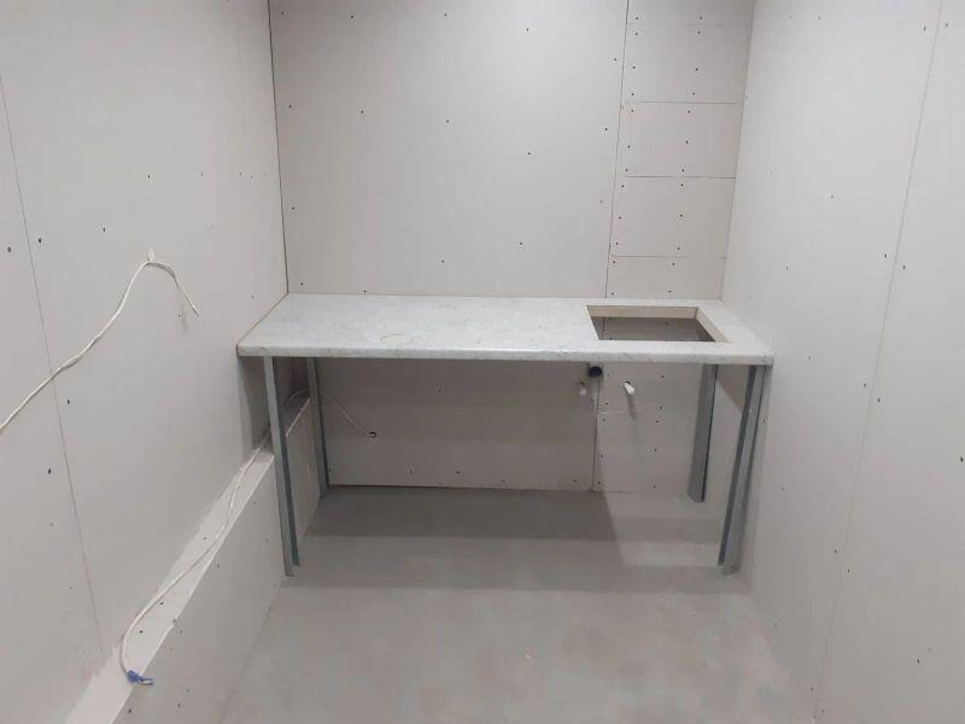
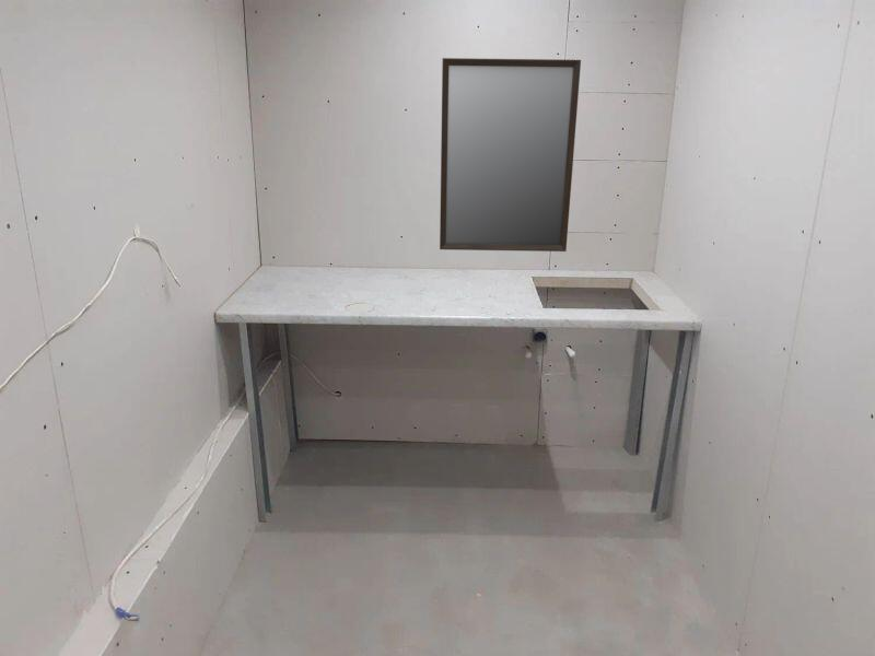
+ home mirror [439,57,582,253]
